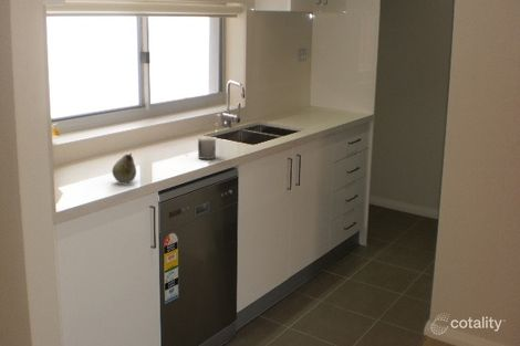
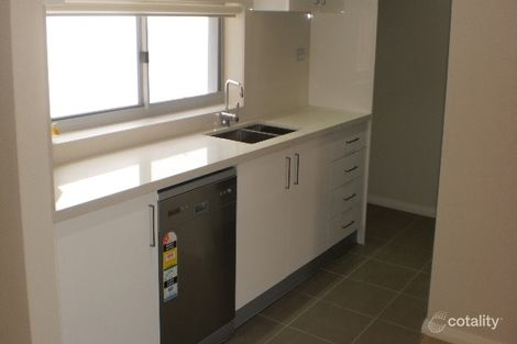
- mug [197,136,217,160]
- fruit [112,153,137,184]
